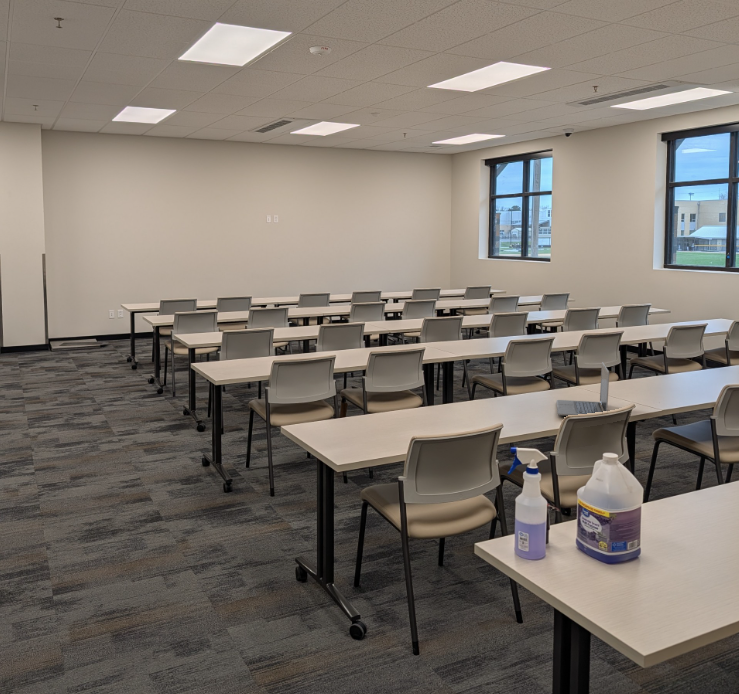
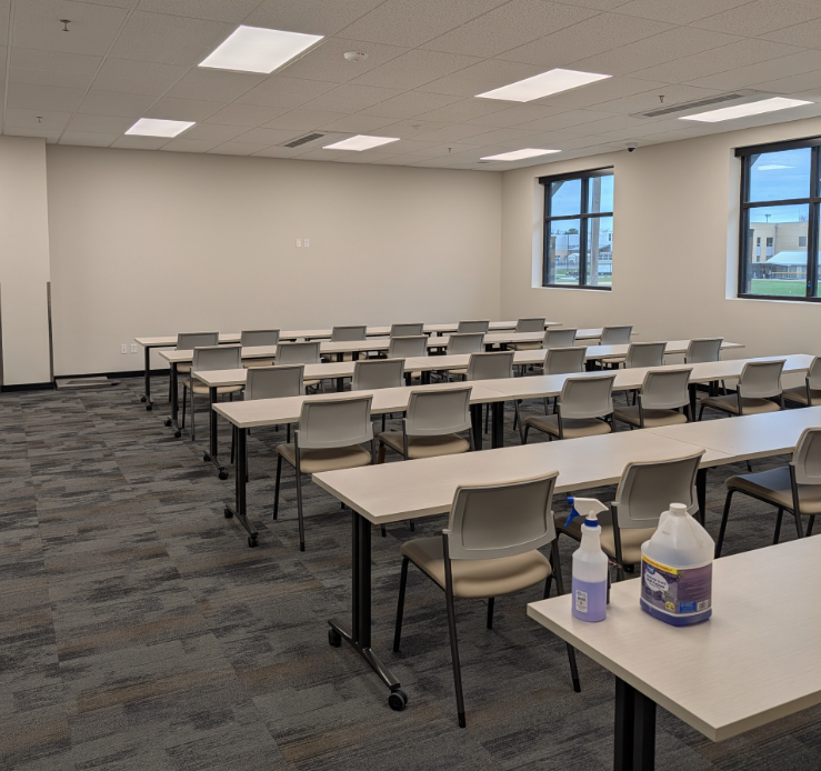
- laptop [556,361,610,417]
